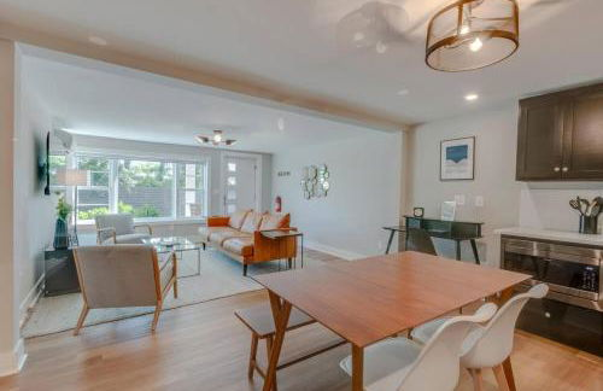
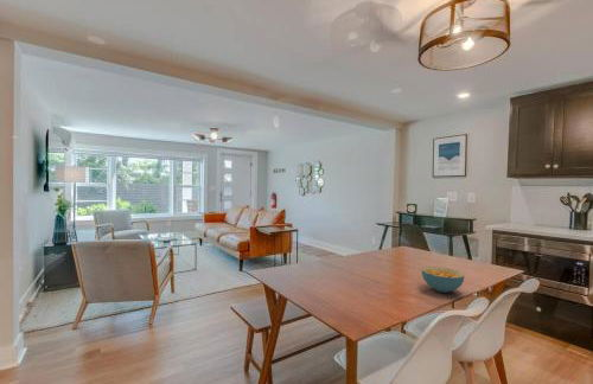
+ cereal bowl [421,265,465,294]
